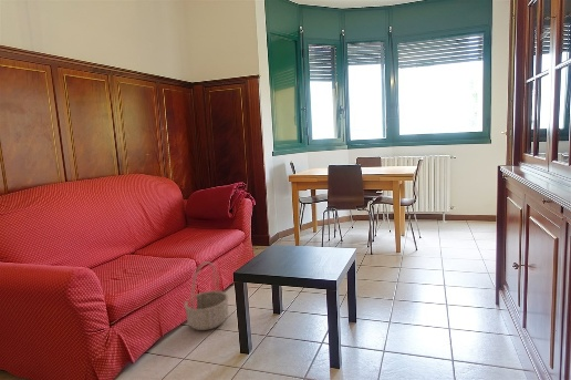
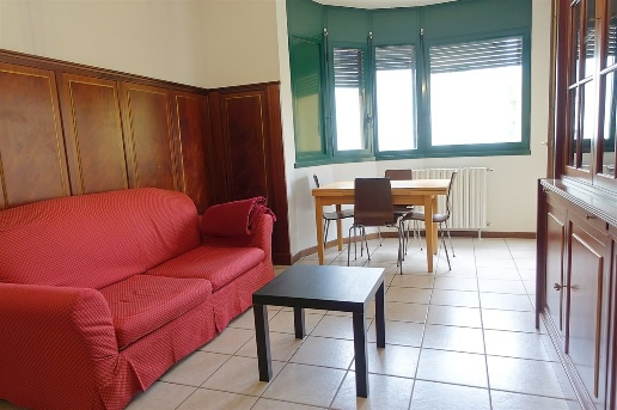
- basket [183,260,230,331]
